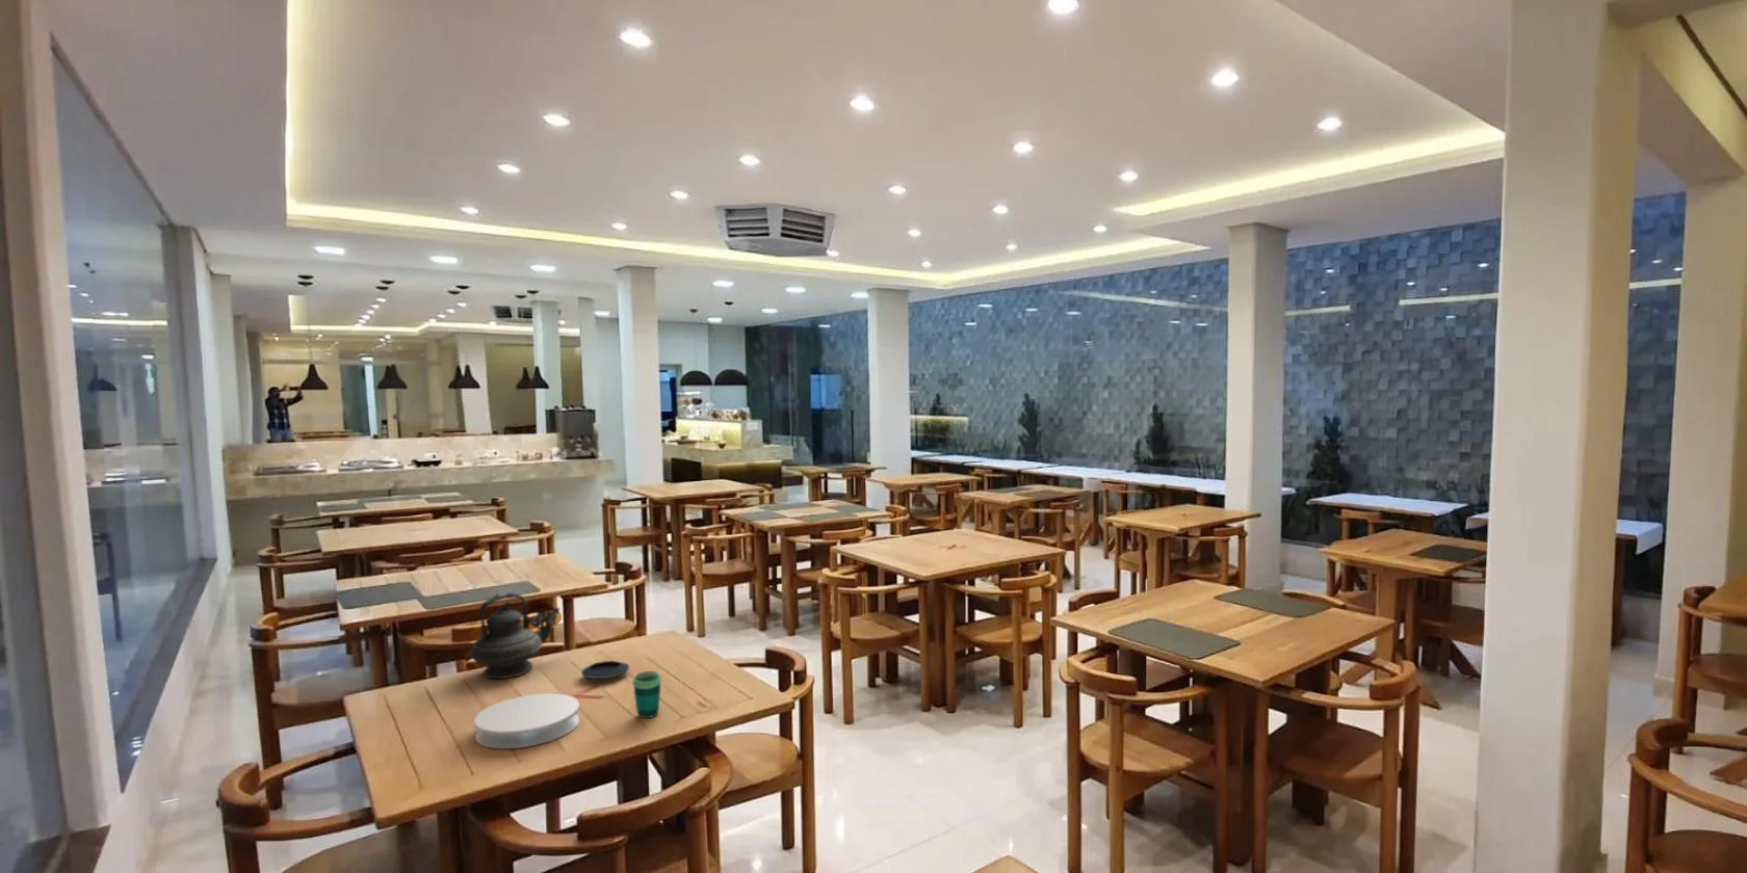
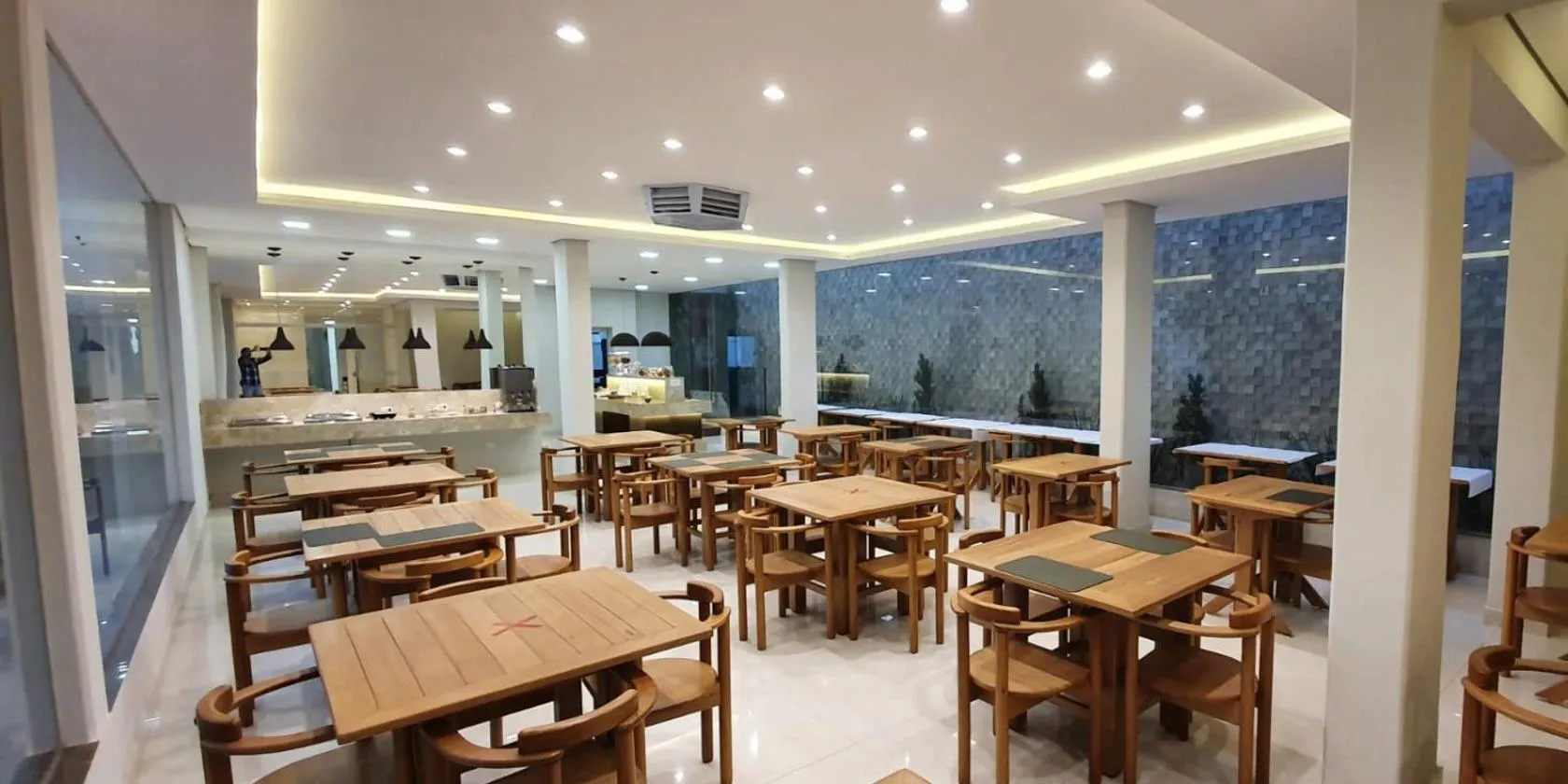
- teapot [469,591,562,679]
- plate [474,693,580,749]
- saucer [580,660,631,679]
- cup [632,670,663,719]
